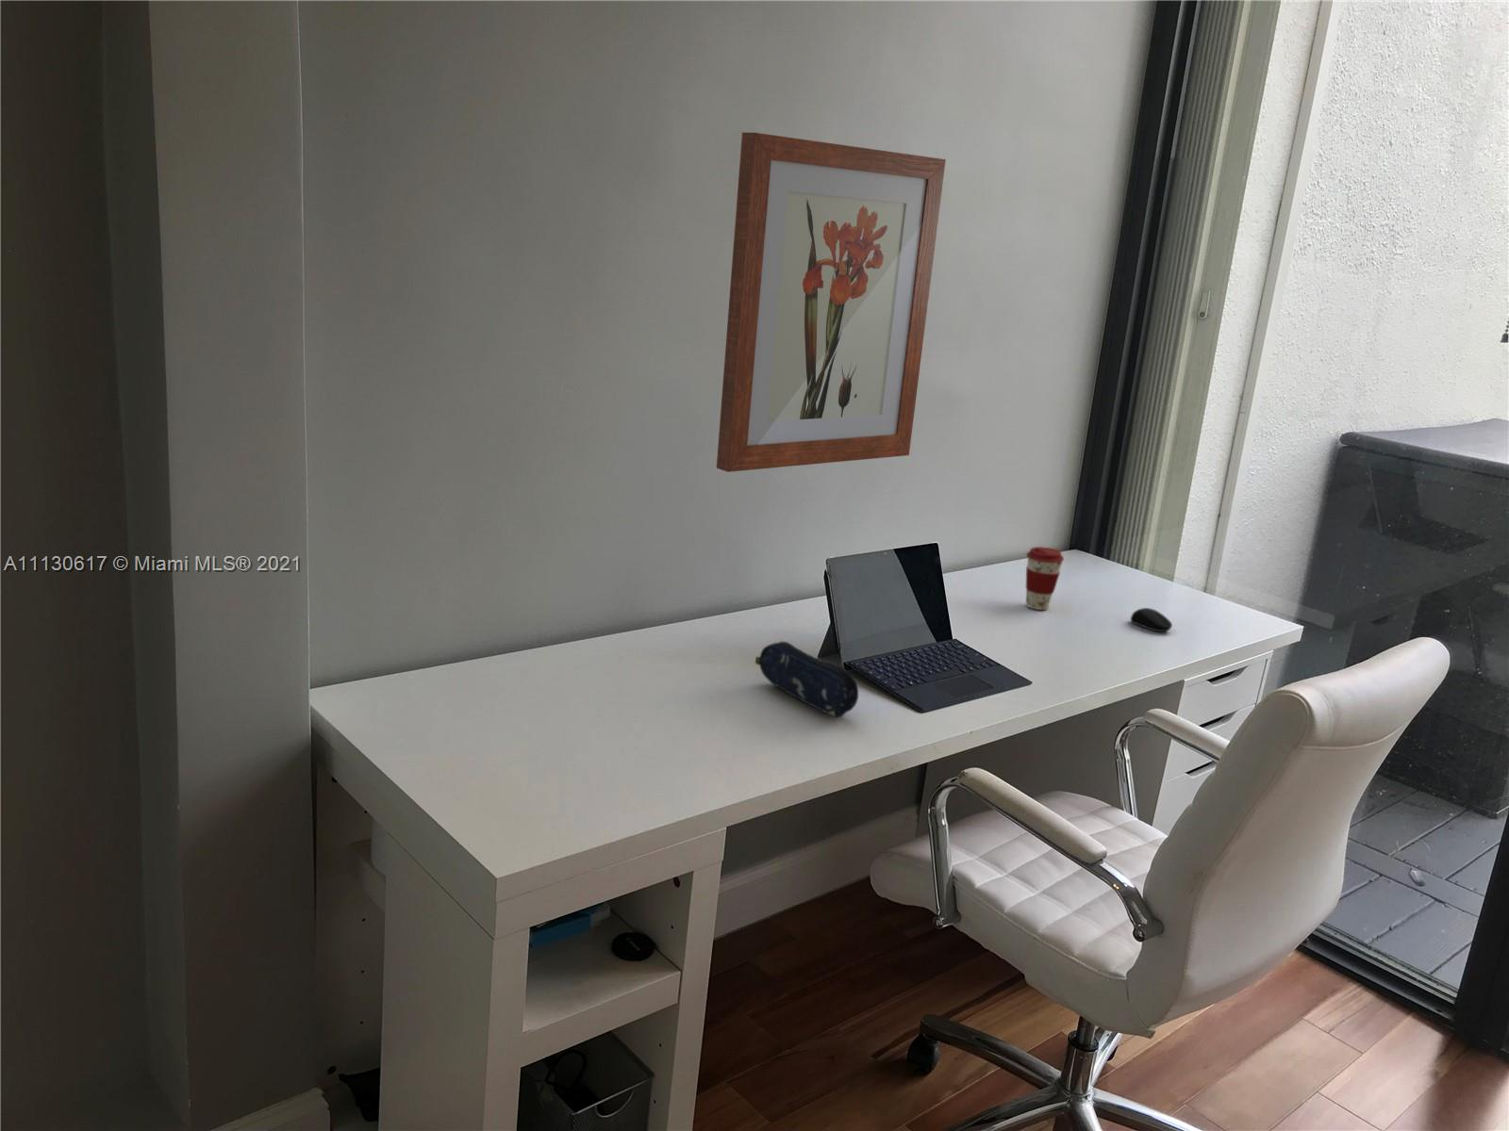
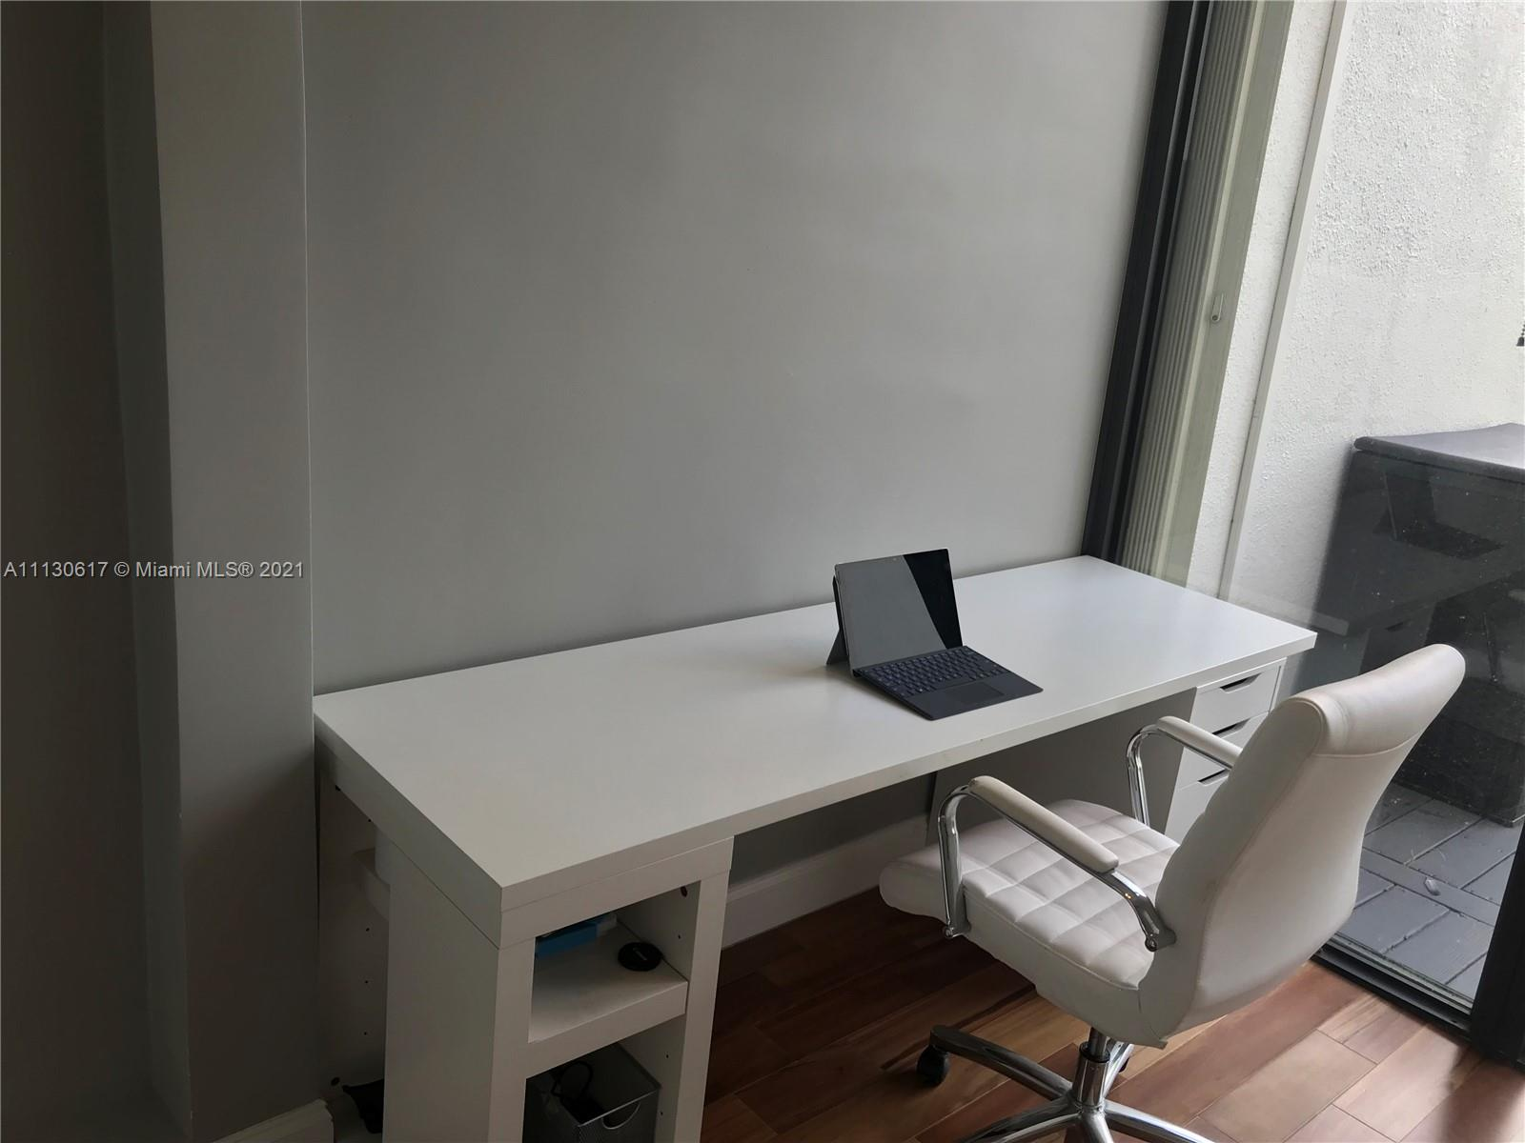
- coffee cup [1025,545,1065,611]
- wall art [715,132,947,473]
- computer mouse [1130,607,1173,632]
- pencil case [754,640,859,719]
